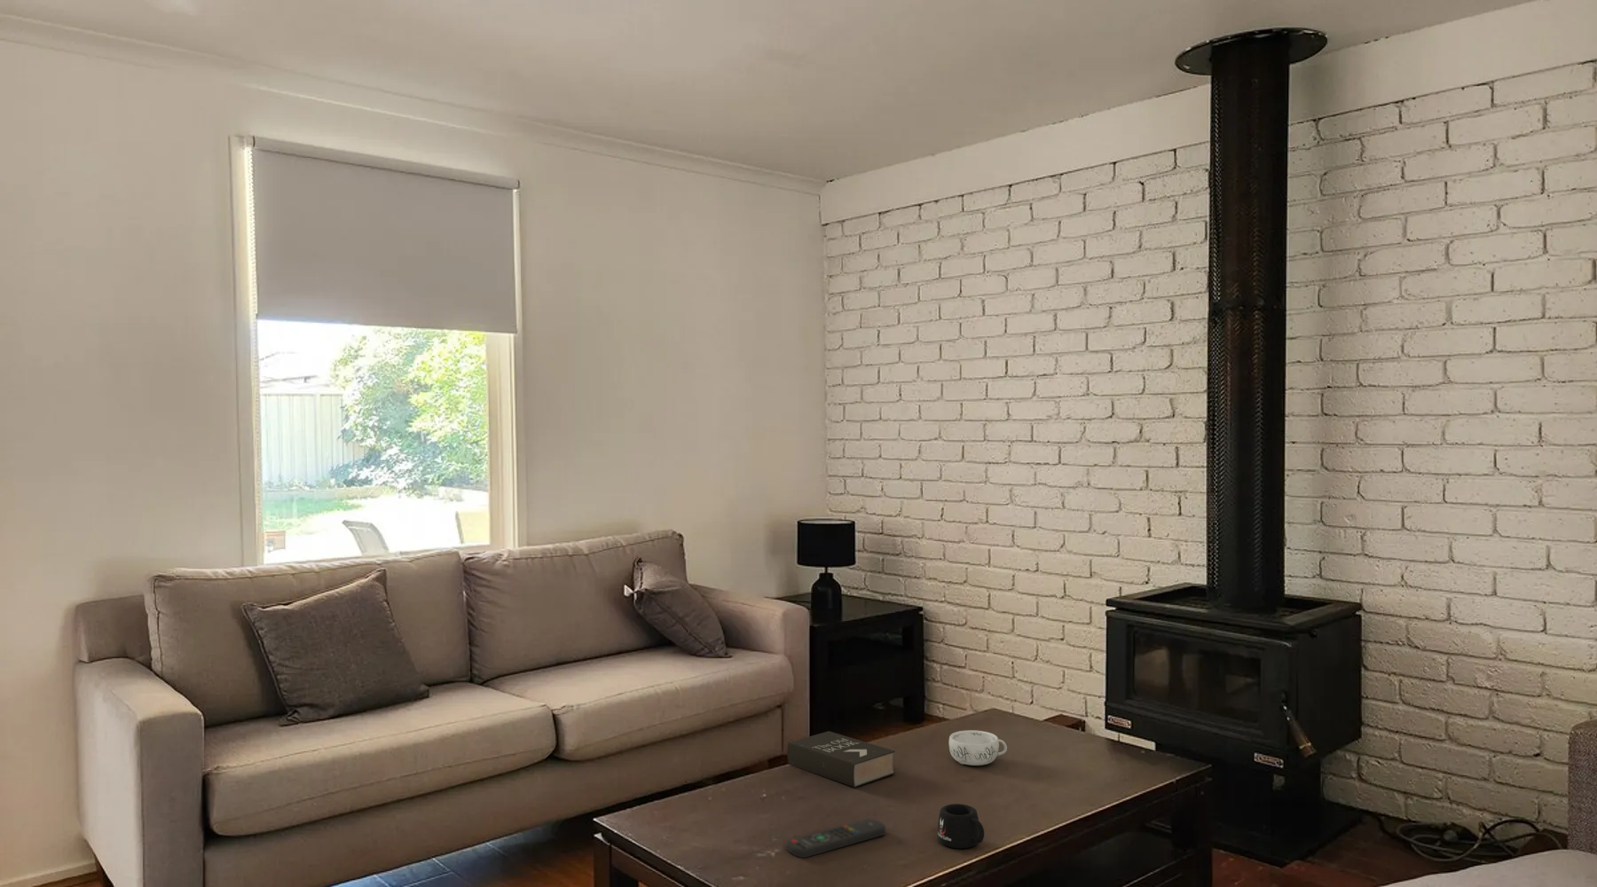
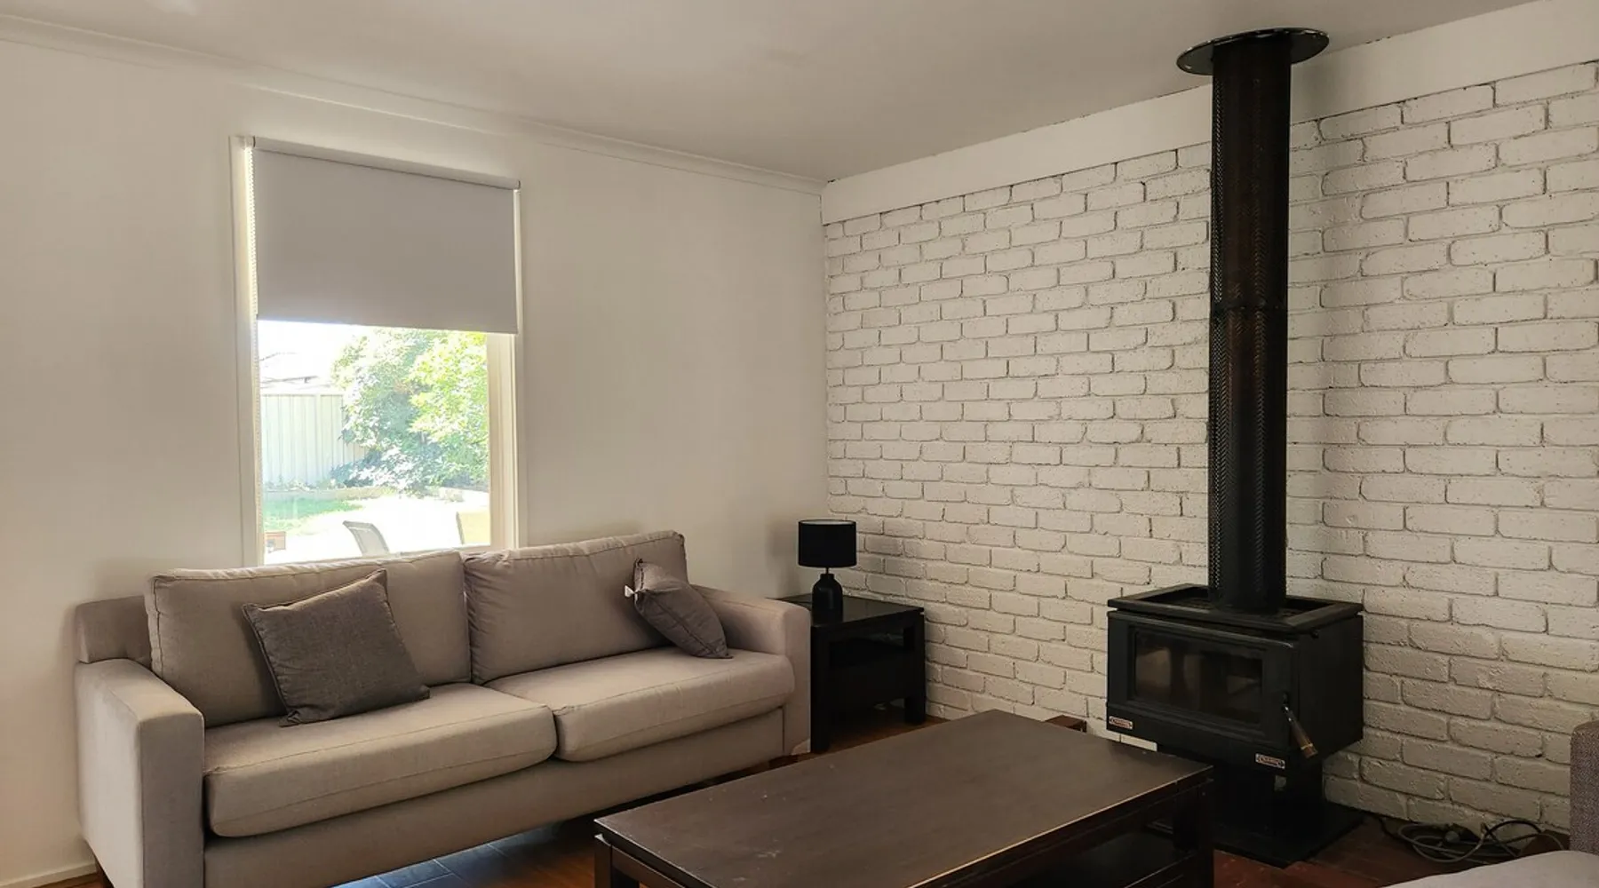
- mug [937,803,985,849]
- decorative bowl [948,729,1008,767]
- book [786,730,896,789]
- remote control [786,818,886,859]
